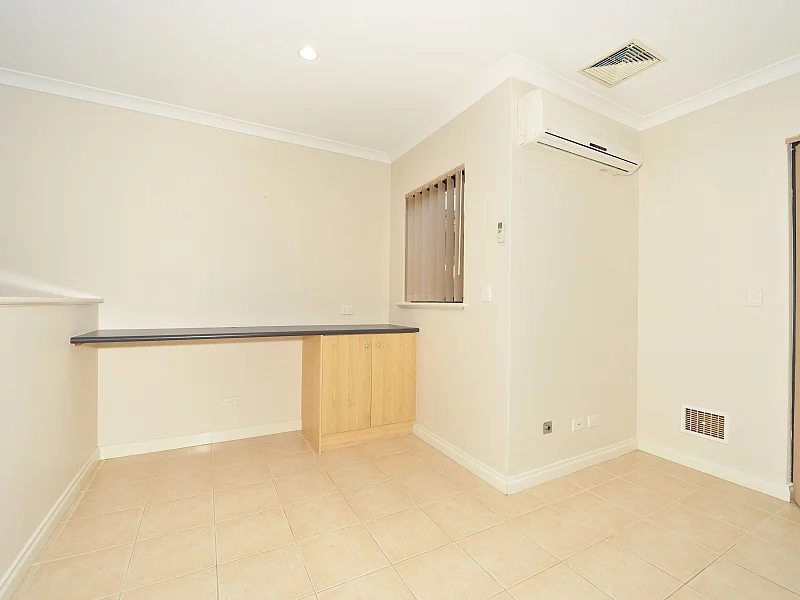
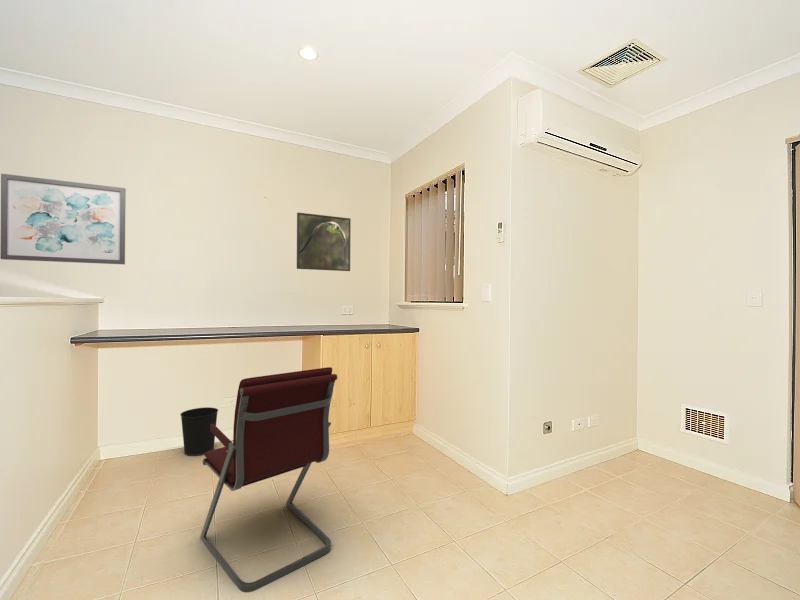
+ office chair [199,366,338,593]
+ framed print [296,212,352,272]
+ wastebasket [179,406,219,457]
+ wall art [0,173,127,265]
